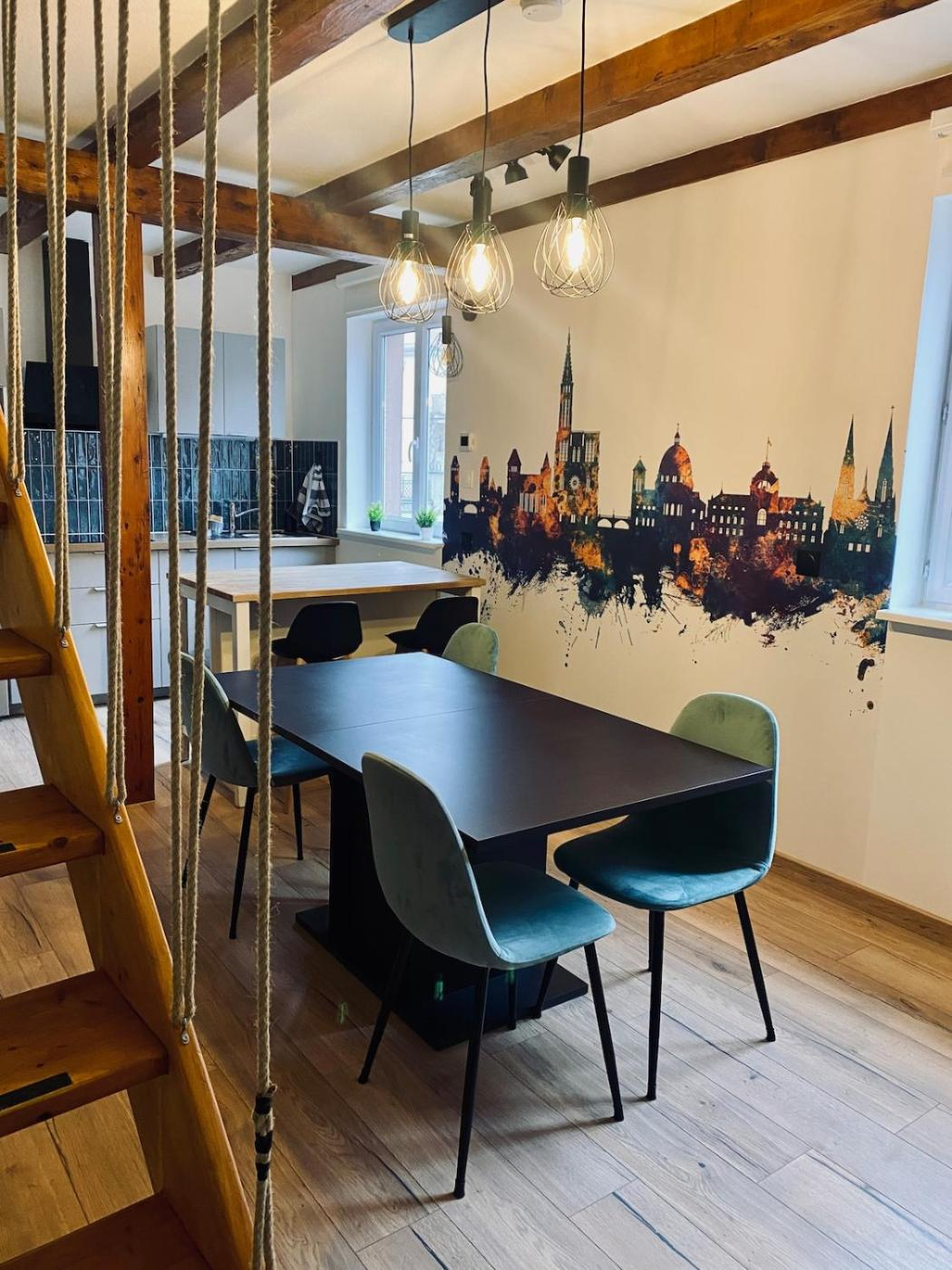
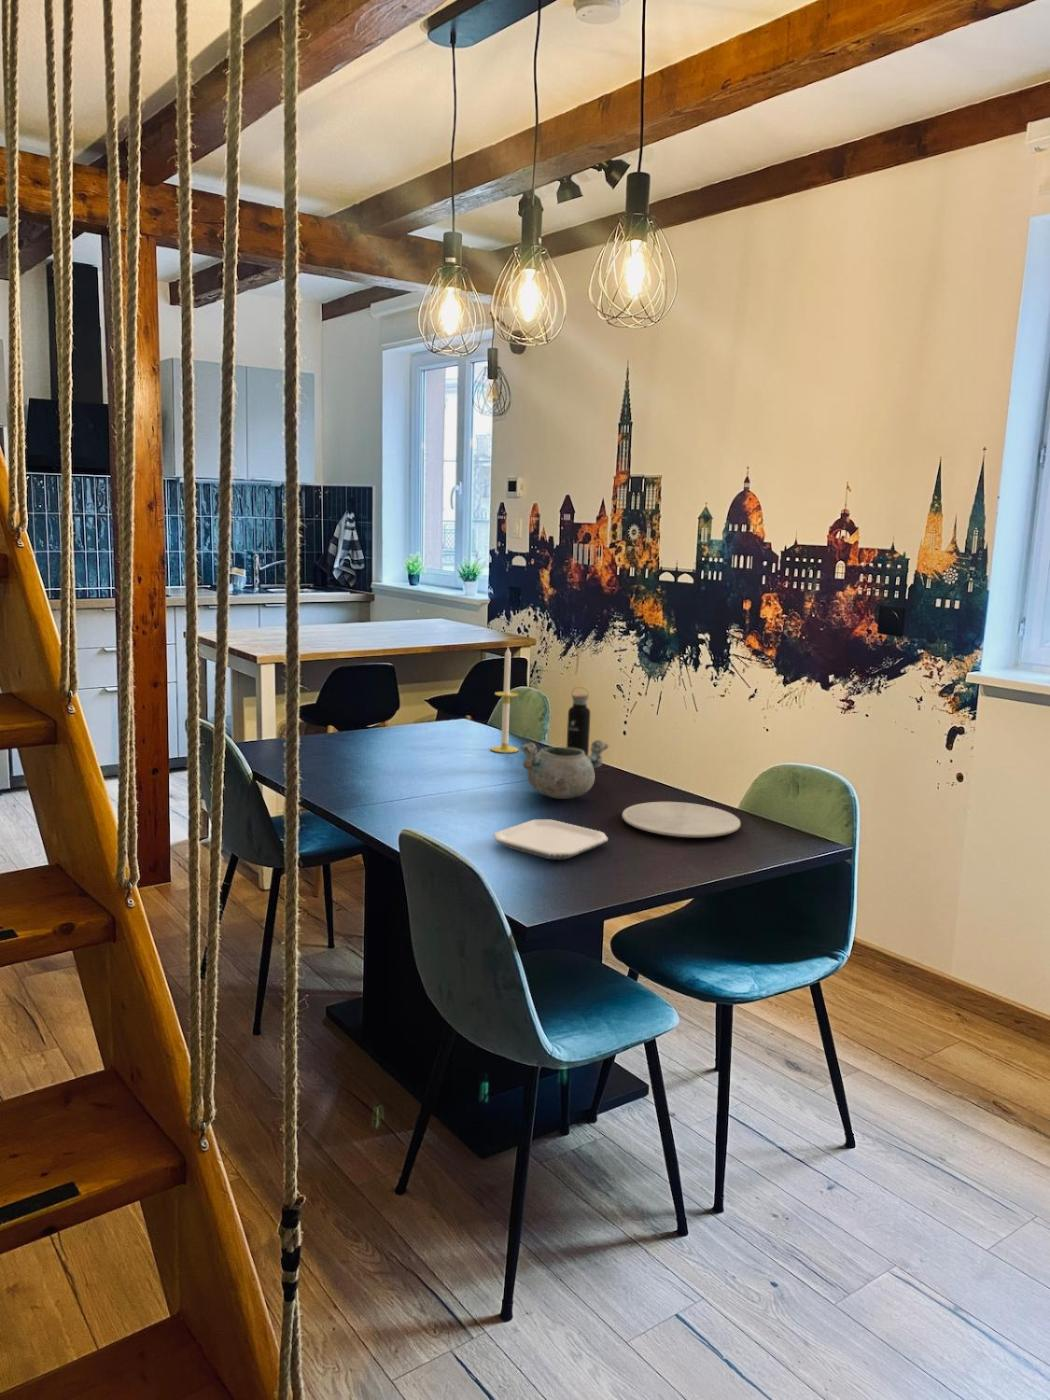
+ plate [493,819,609,860]
+ water bottle [565,686,591,756]
+ candle [490,646,519,754]
+ plate [621,801,741,838]
+ decorative bowl [519,739,609,800]
